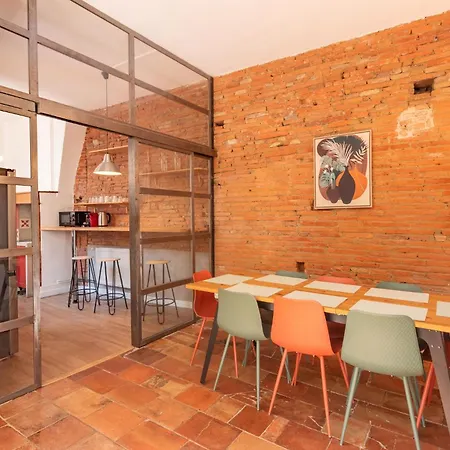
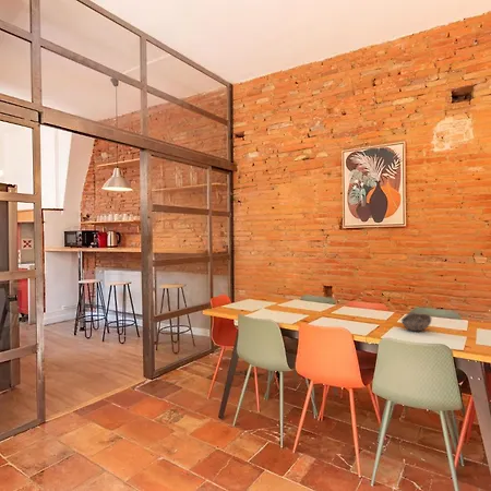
+ bowl [400,311,432,332]
